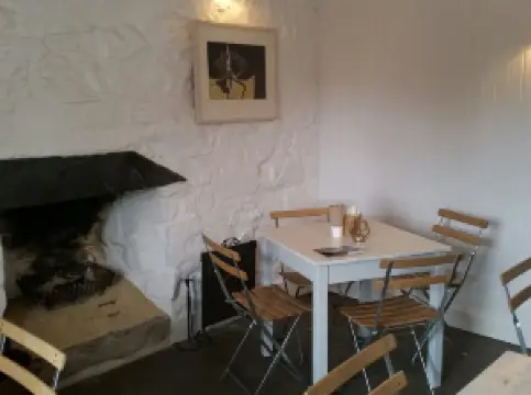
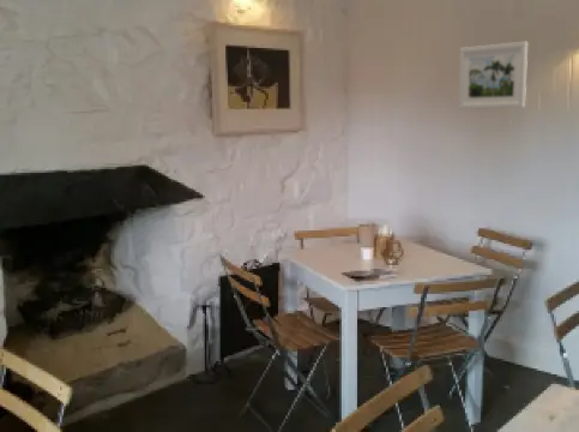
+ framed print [458,41,529,110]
